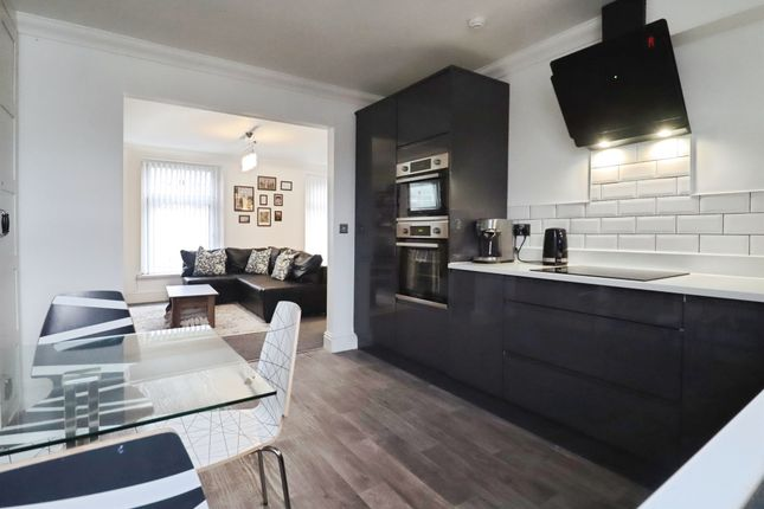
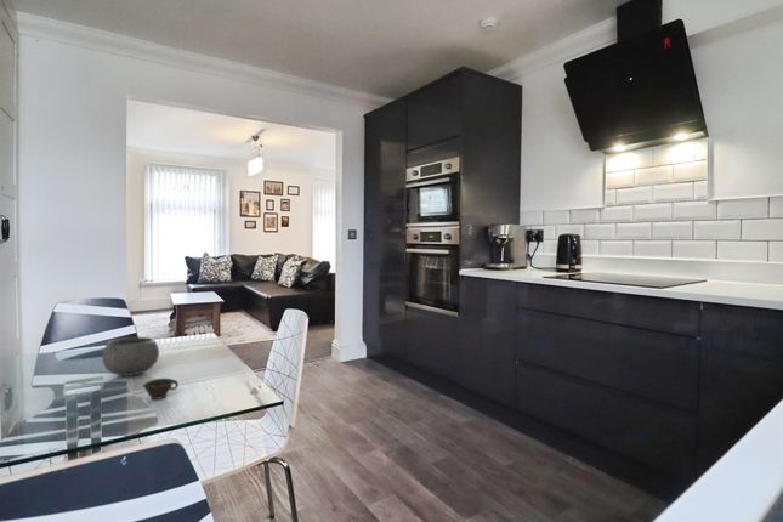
+ bowl [101,336,160,378]
+ cup [142,378,180,401]
